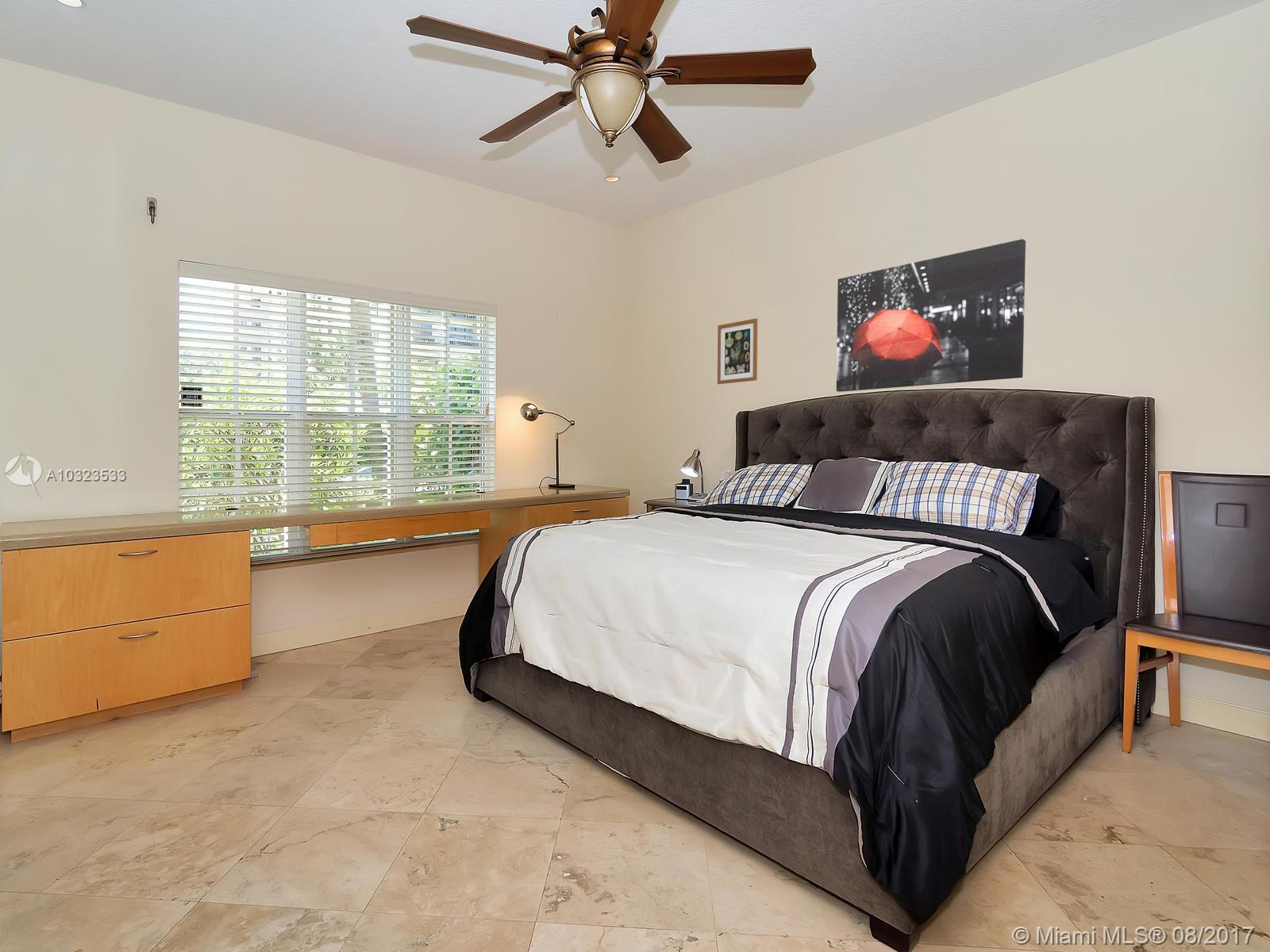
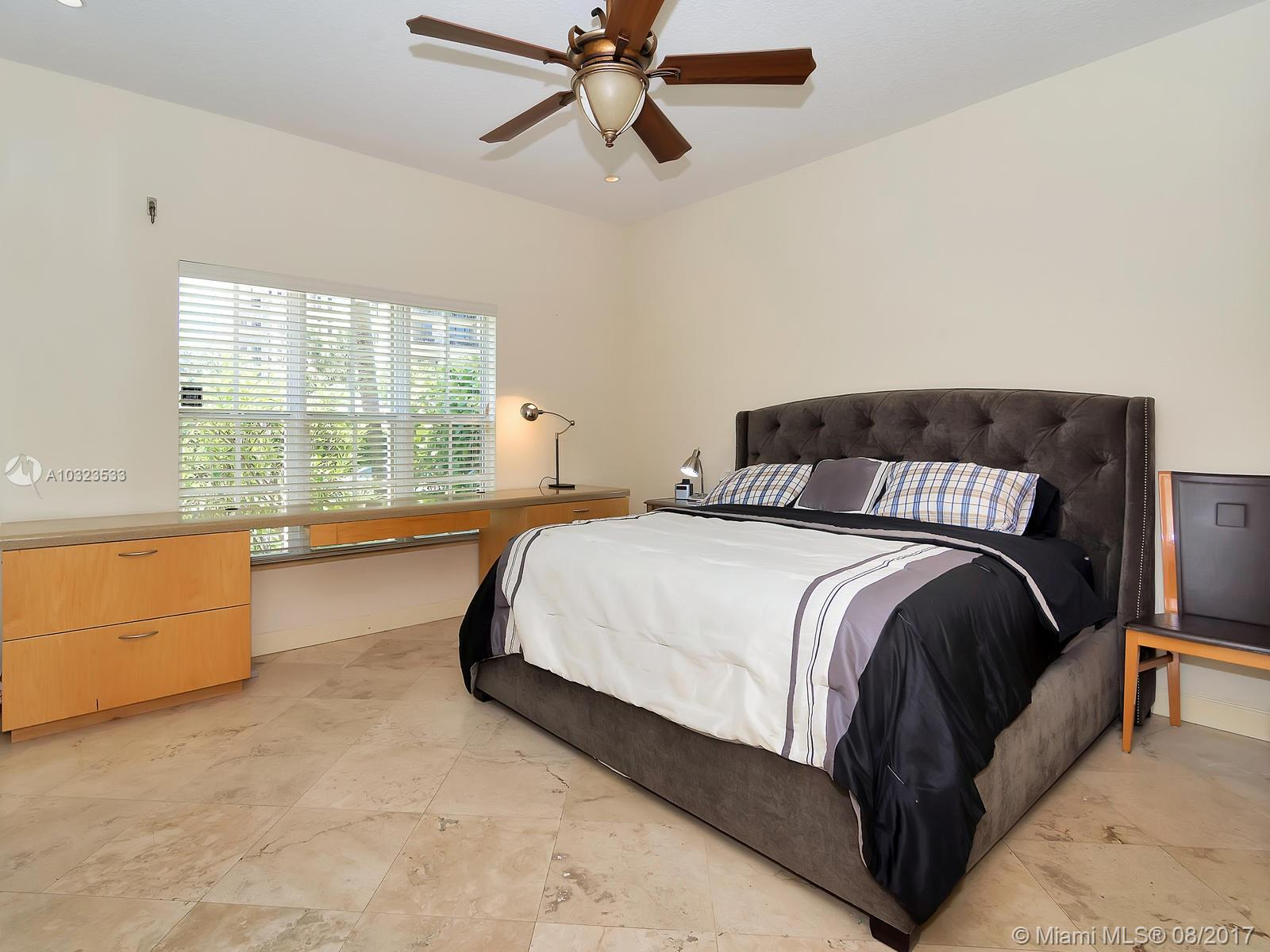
- wall art [836,239,1026,393]
- wall art [717,318,758,385]
